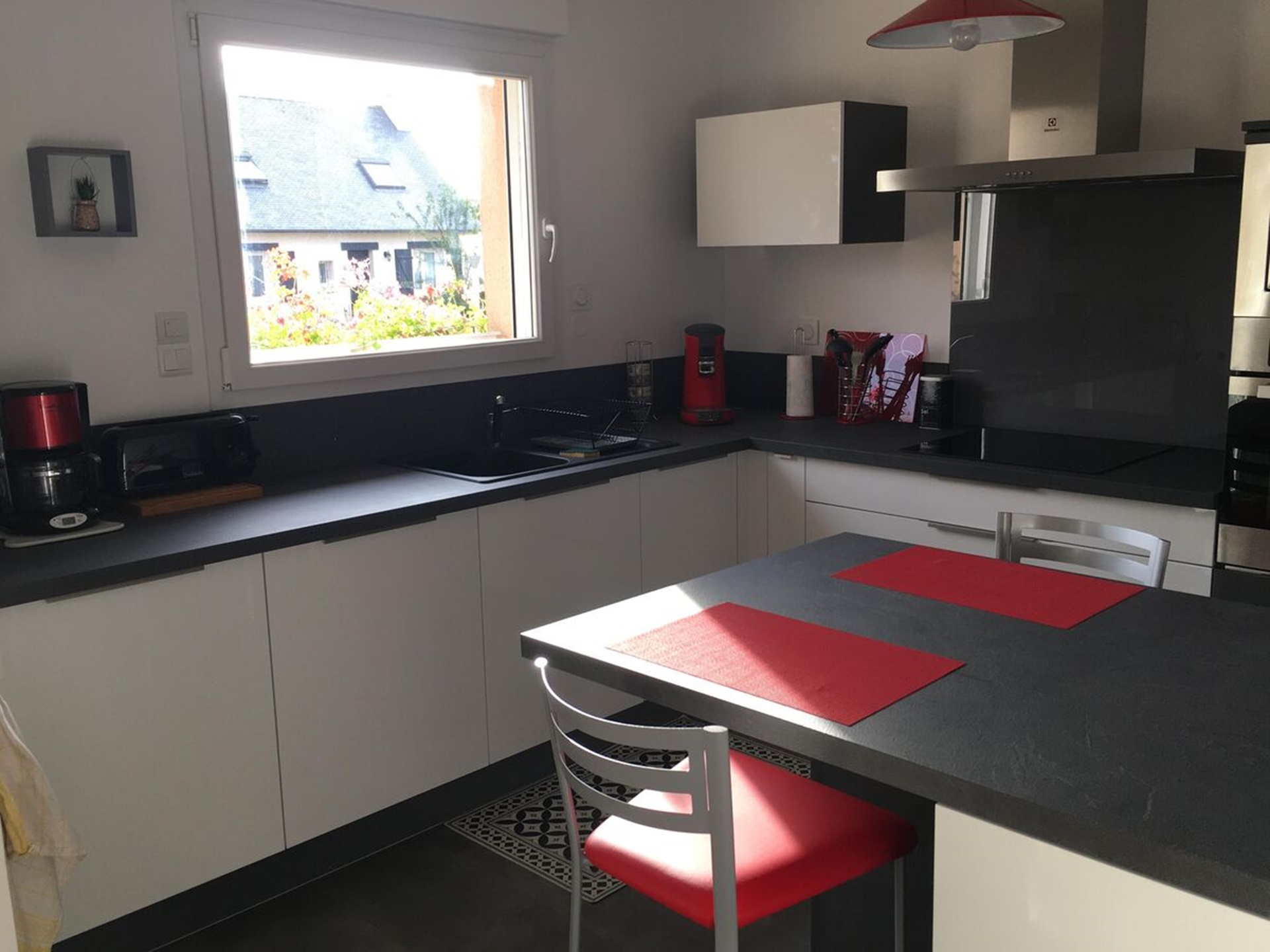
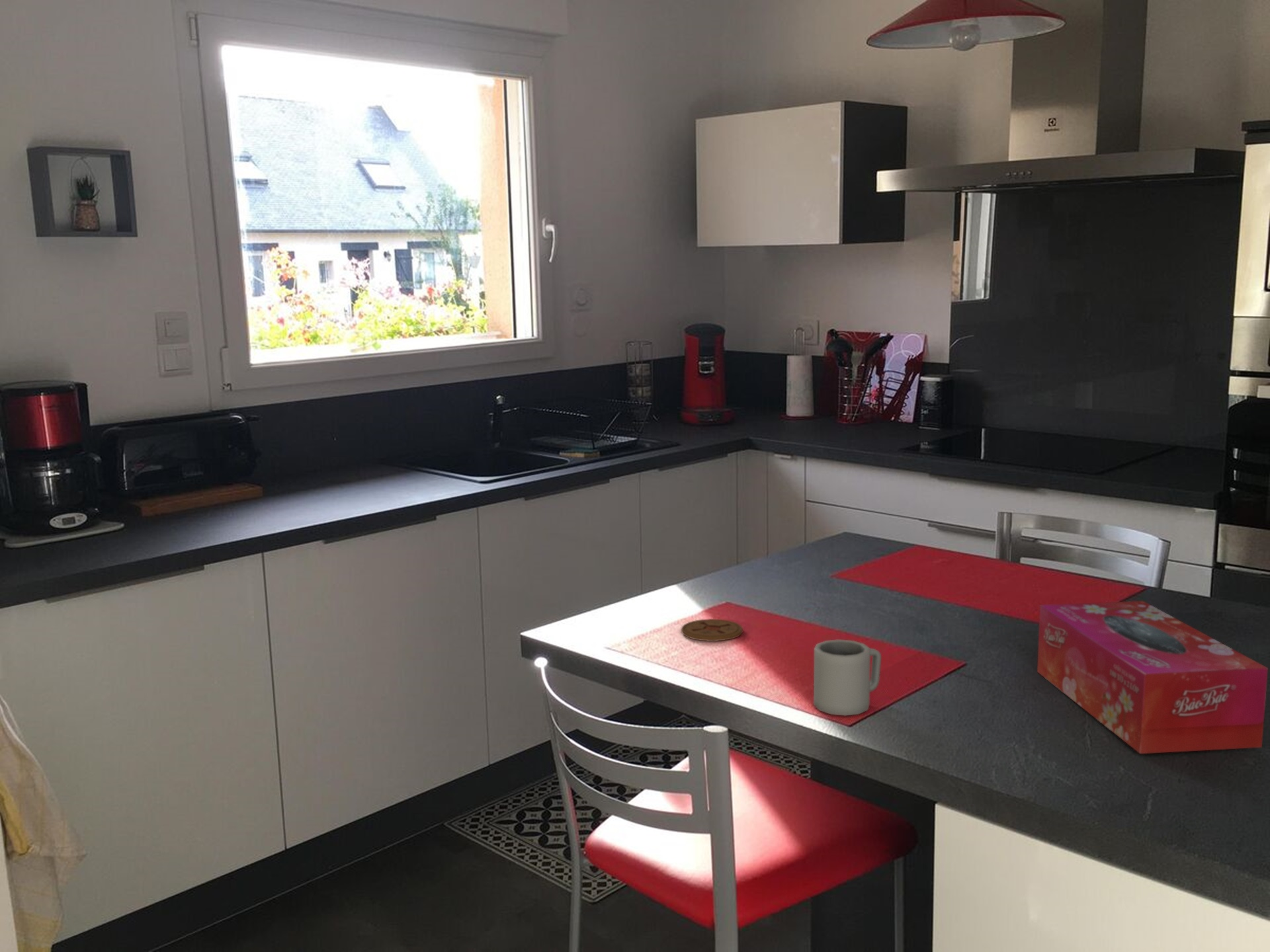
+ cup [813,639,882,717]
+ coaster [681,618,743,642]
+ tissue box [1037,600,1269,754]
